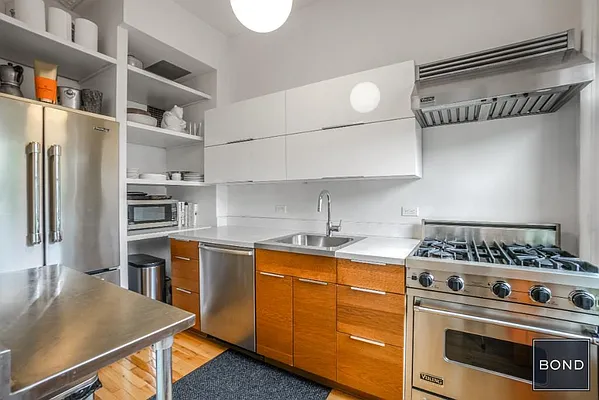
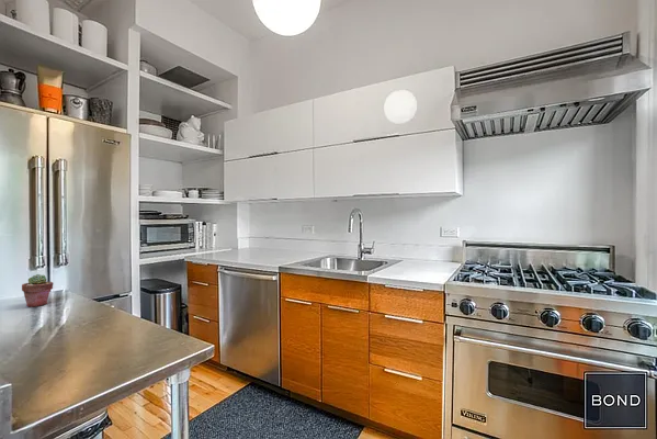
+ potted succulent [21,273,54,308]
